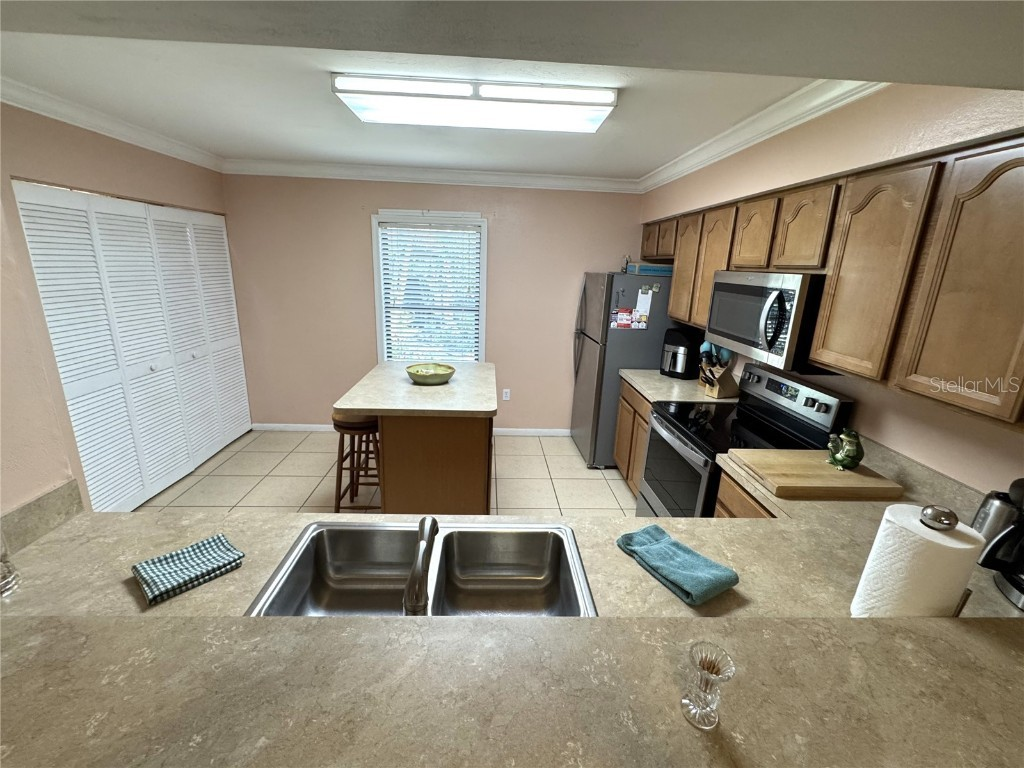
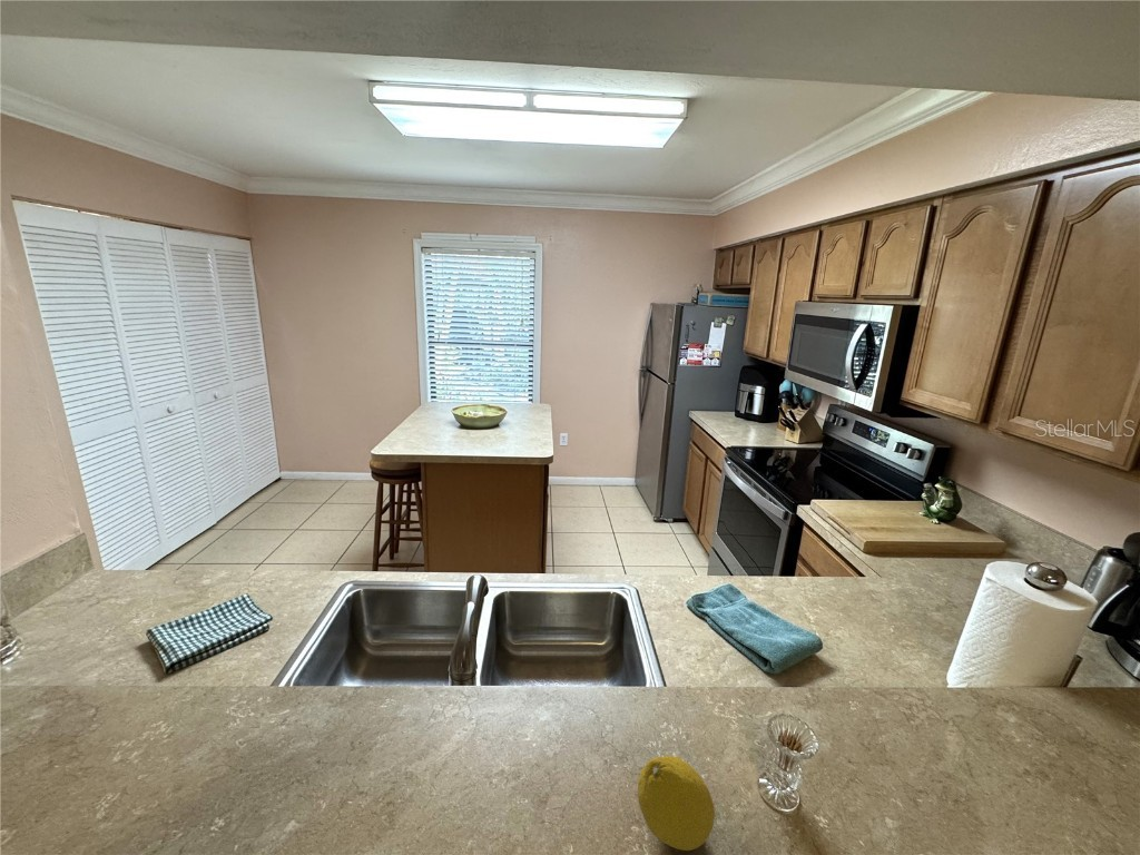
+ fruit [637,755,716,852]
